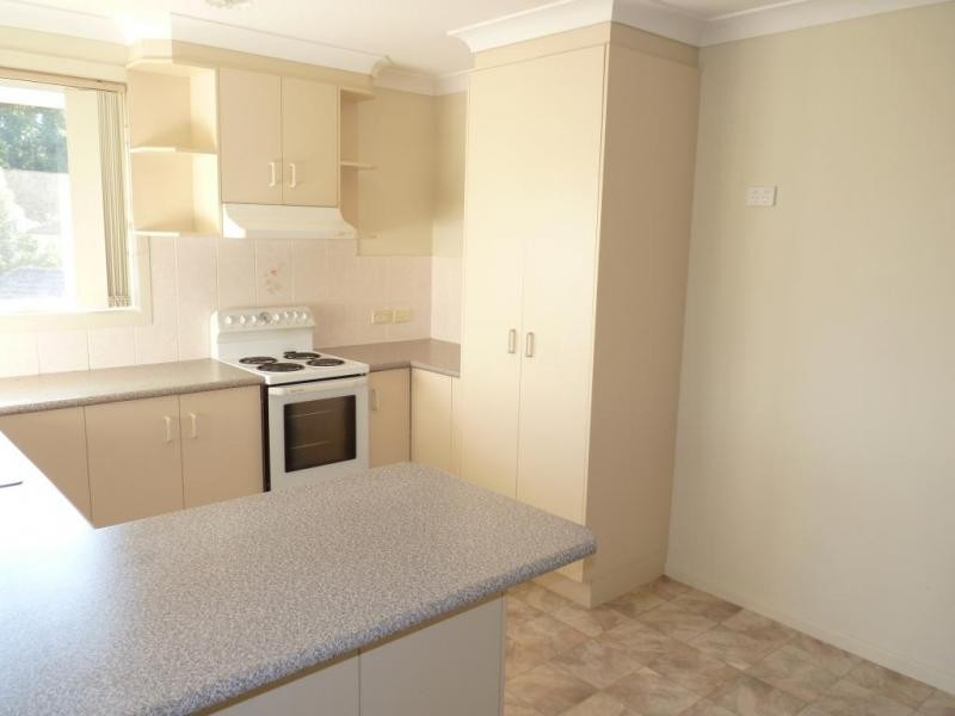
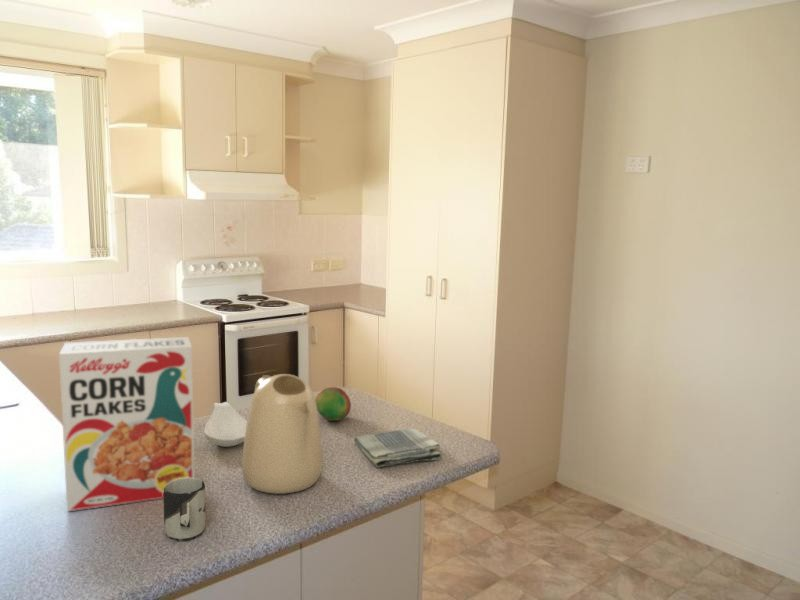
+ kettle [241,373,323,495]
+ cup [163,477,207,542]
+ spoon rest [203,401,247,448]
+ fruit [315,386,352,422]
+ cereal box [58,336,196,512]
+ dish towel [353,428,443,468]
